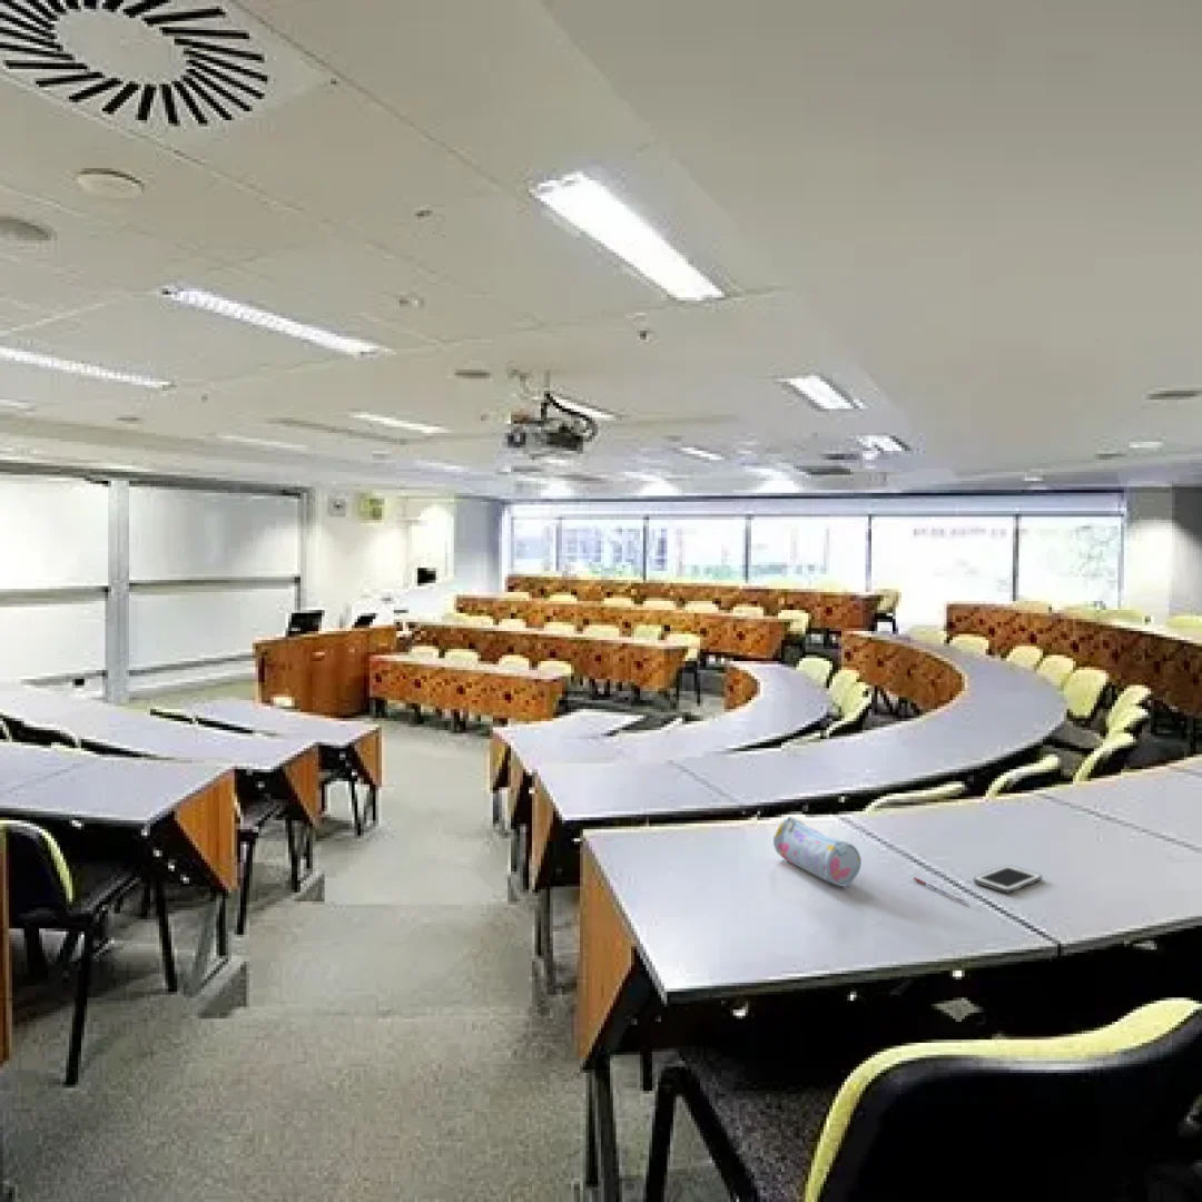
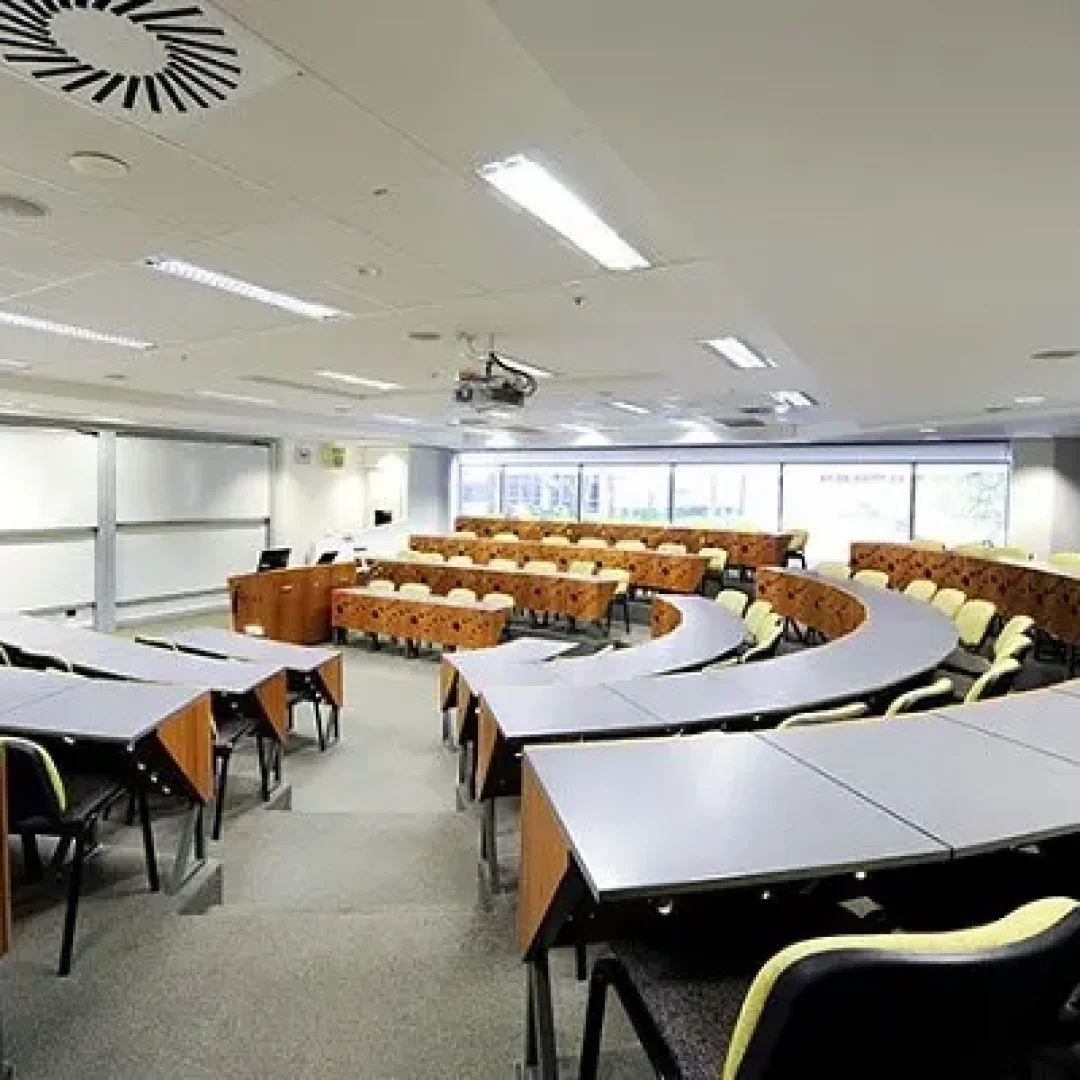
- pencil case [772,816,863,887]
- cell phone [973,864,1043,894]
- pen [913,876,969,905]
